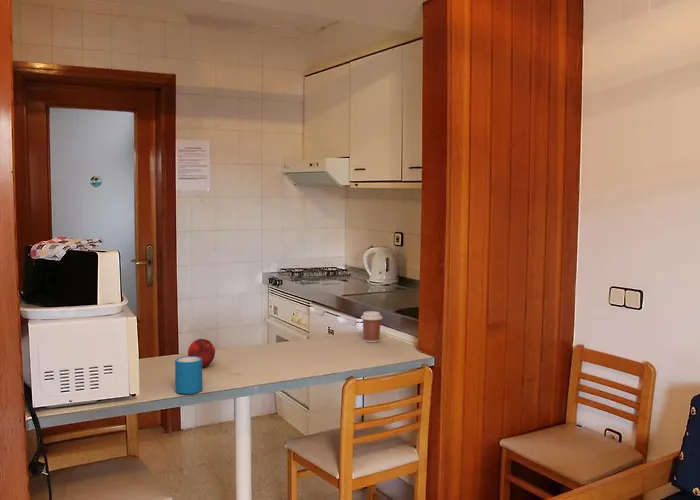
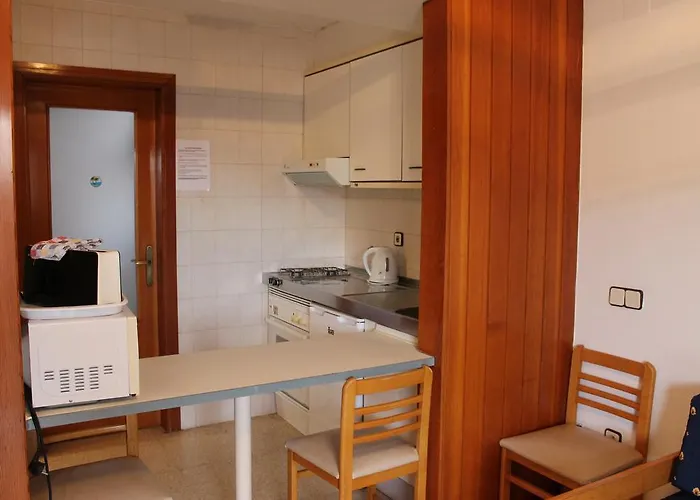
- apple [187,338,216,368]
- coffee cup [360,310,384,343]
- mug [174,355,203,395]
